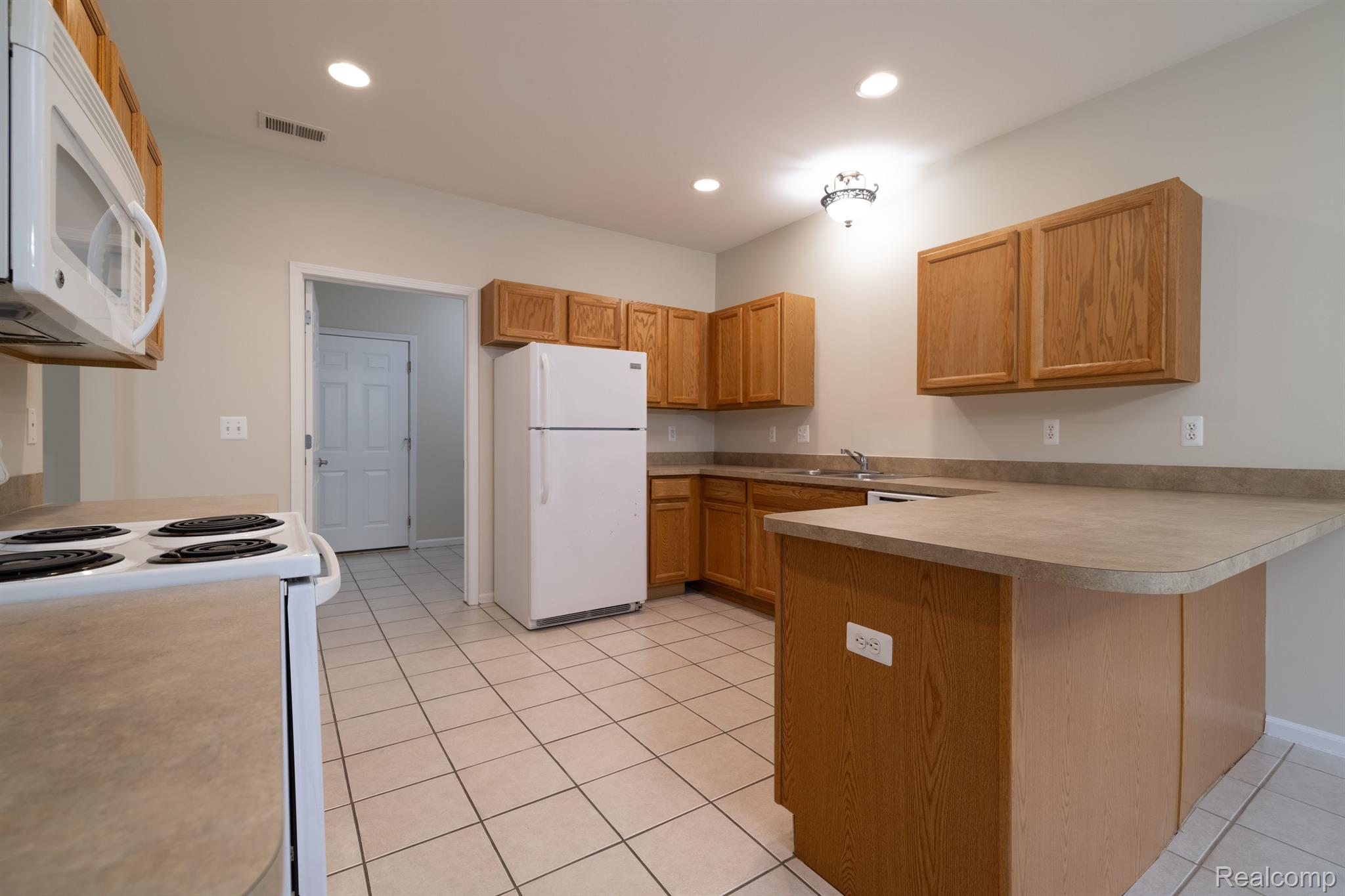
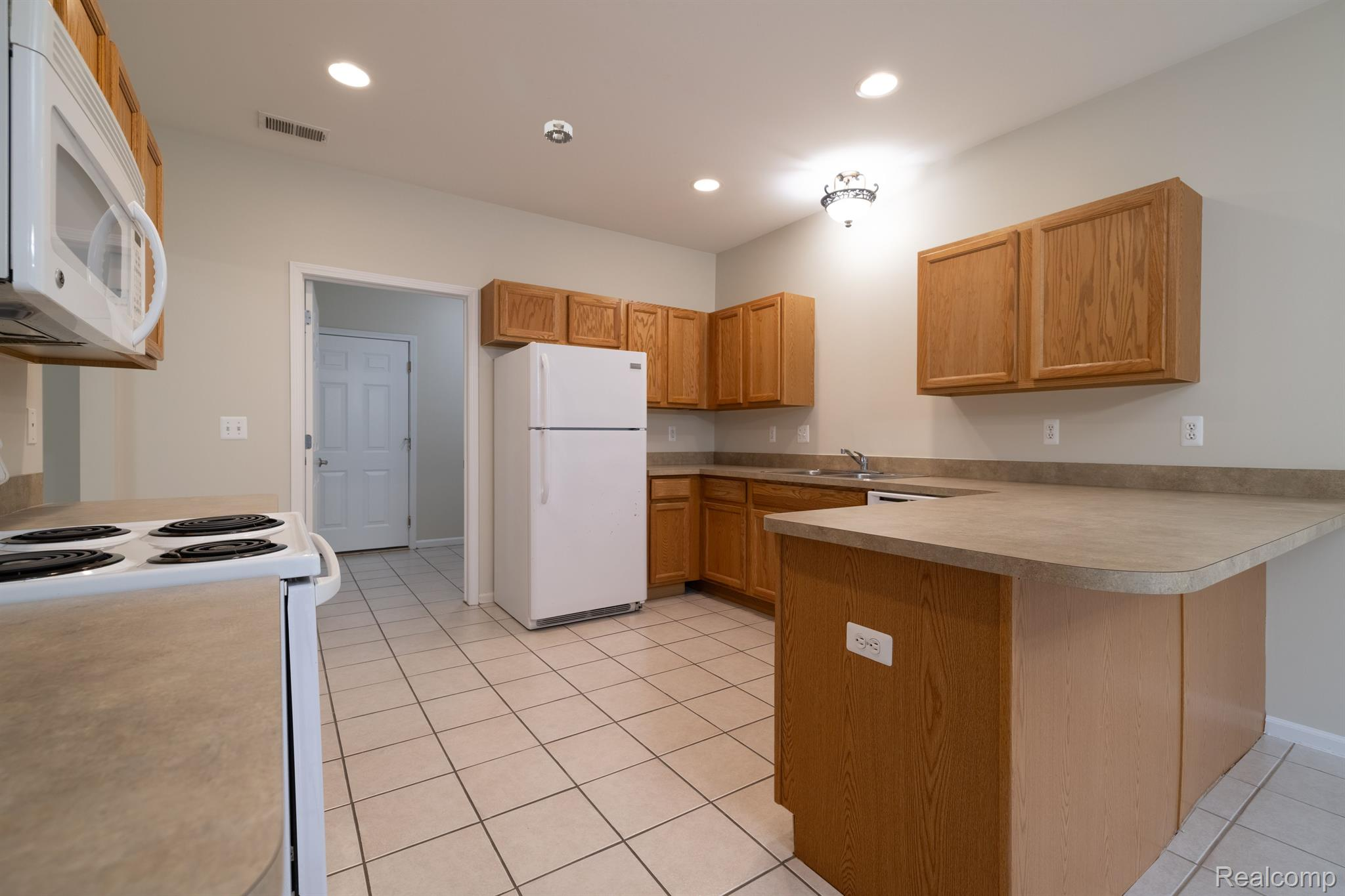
+ smoke detector [544,119,573,144]
